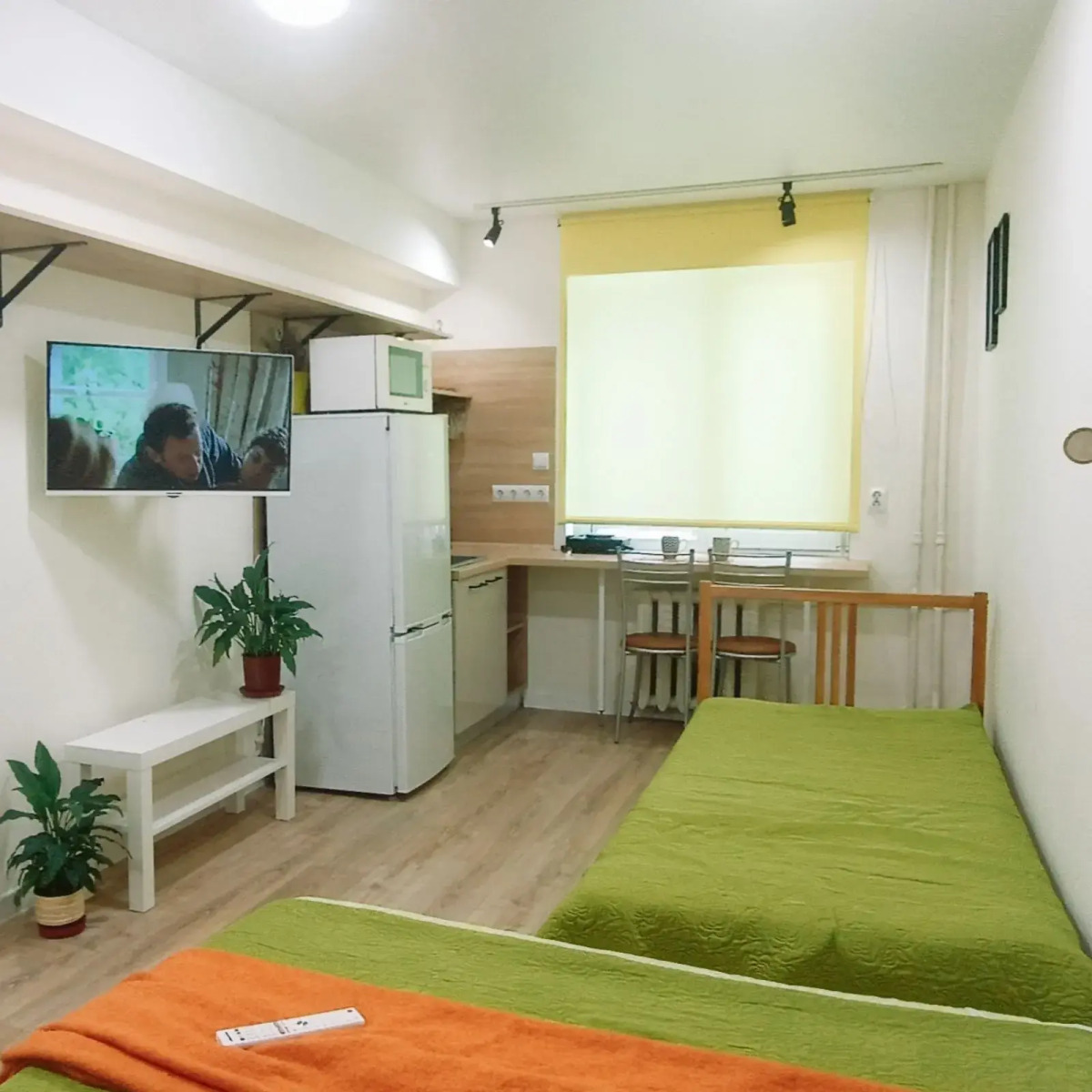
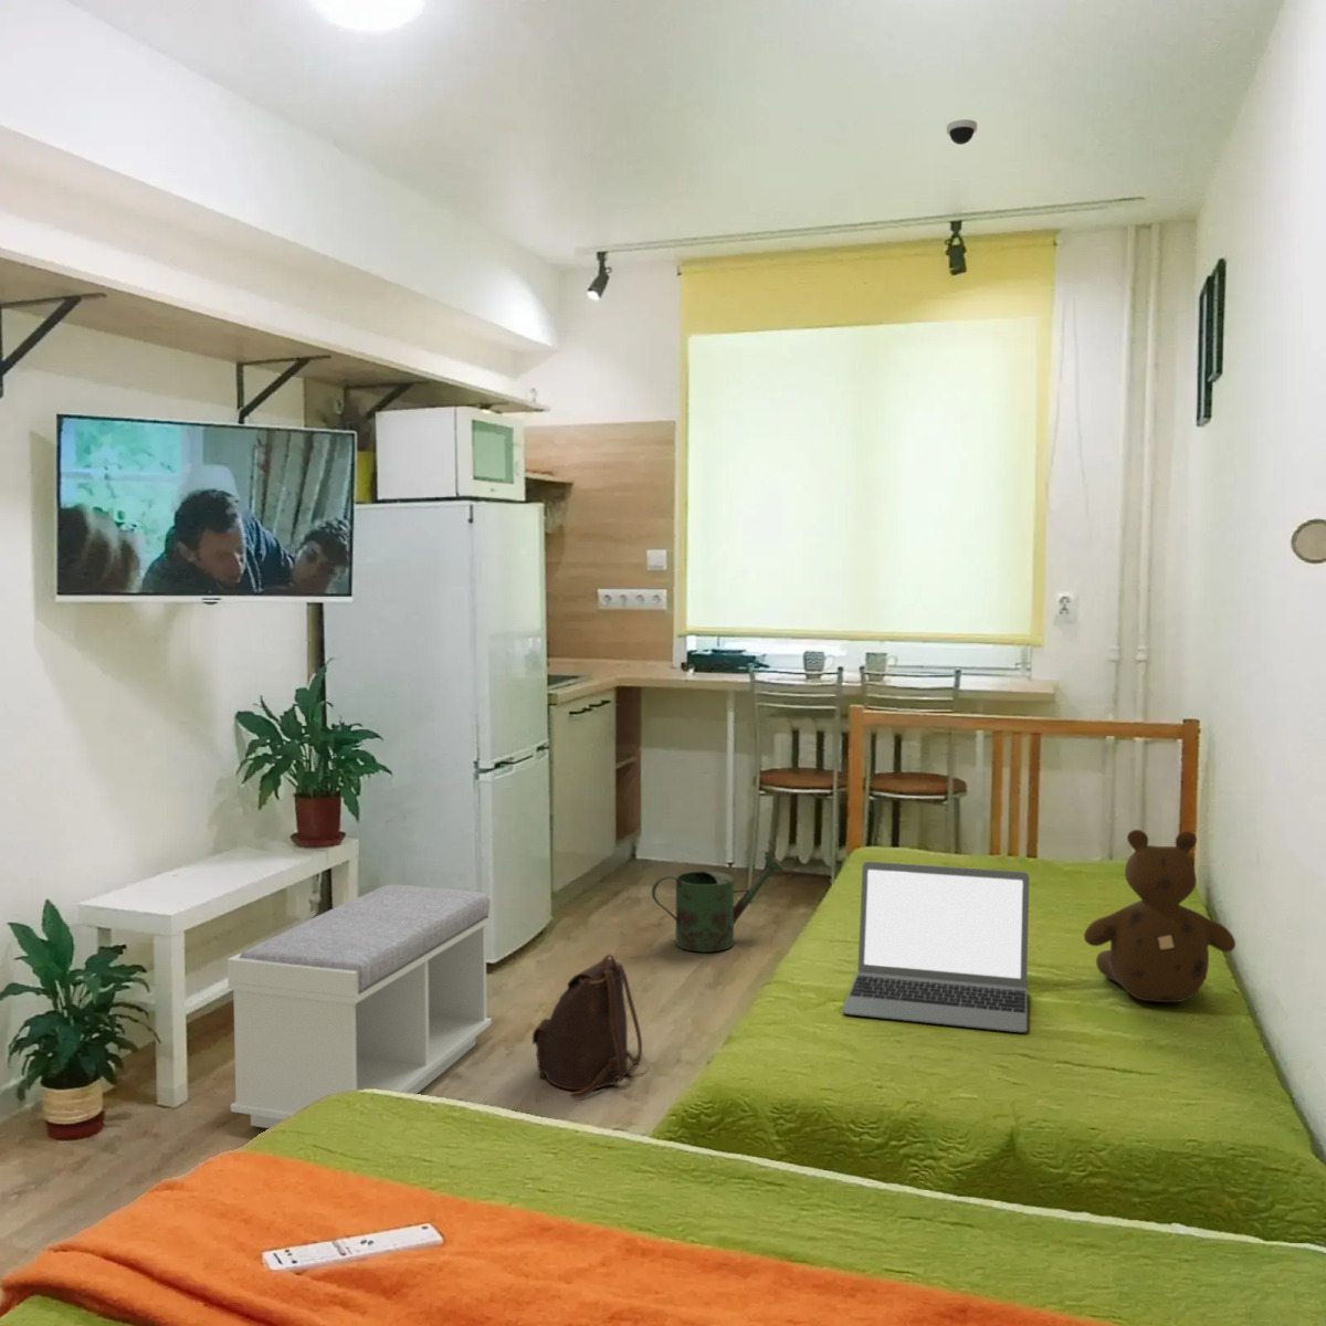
+ watering can [651,855,786,952]
+ laptop [841,861,1030,1035]
+ backpack [532,953,644,1099]
+ bench [227,884,493,1129]
+ teddy bear [1083,828,1236,1003]
+ dome security camera [946,118,977,146]
